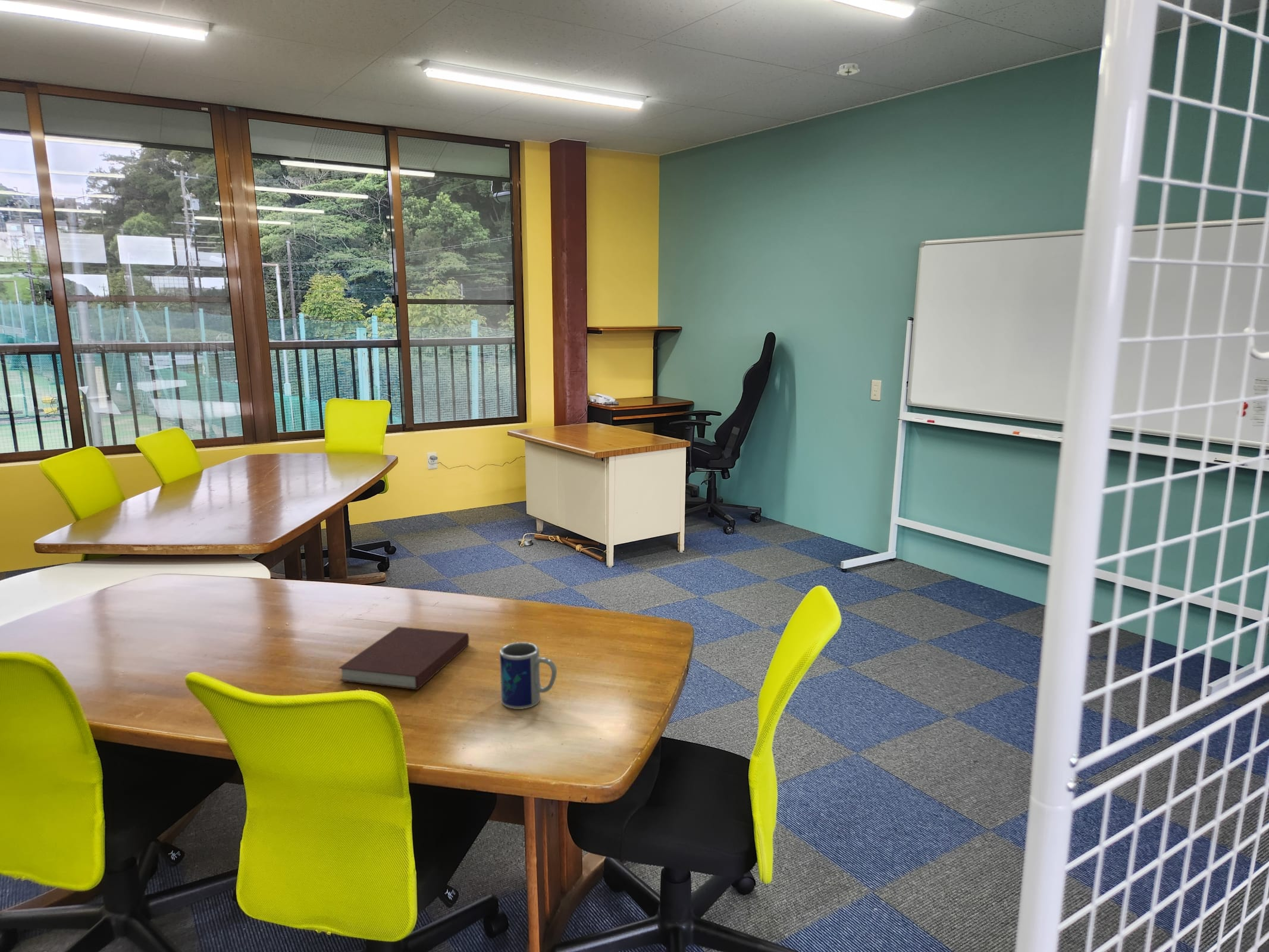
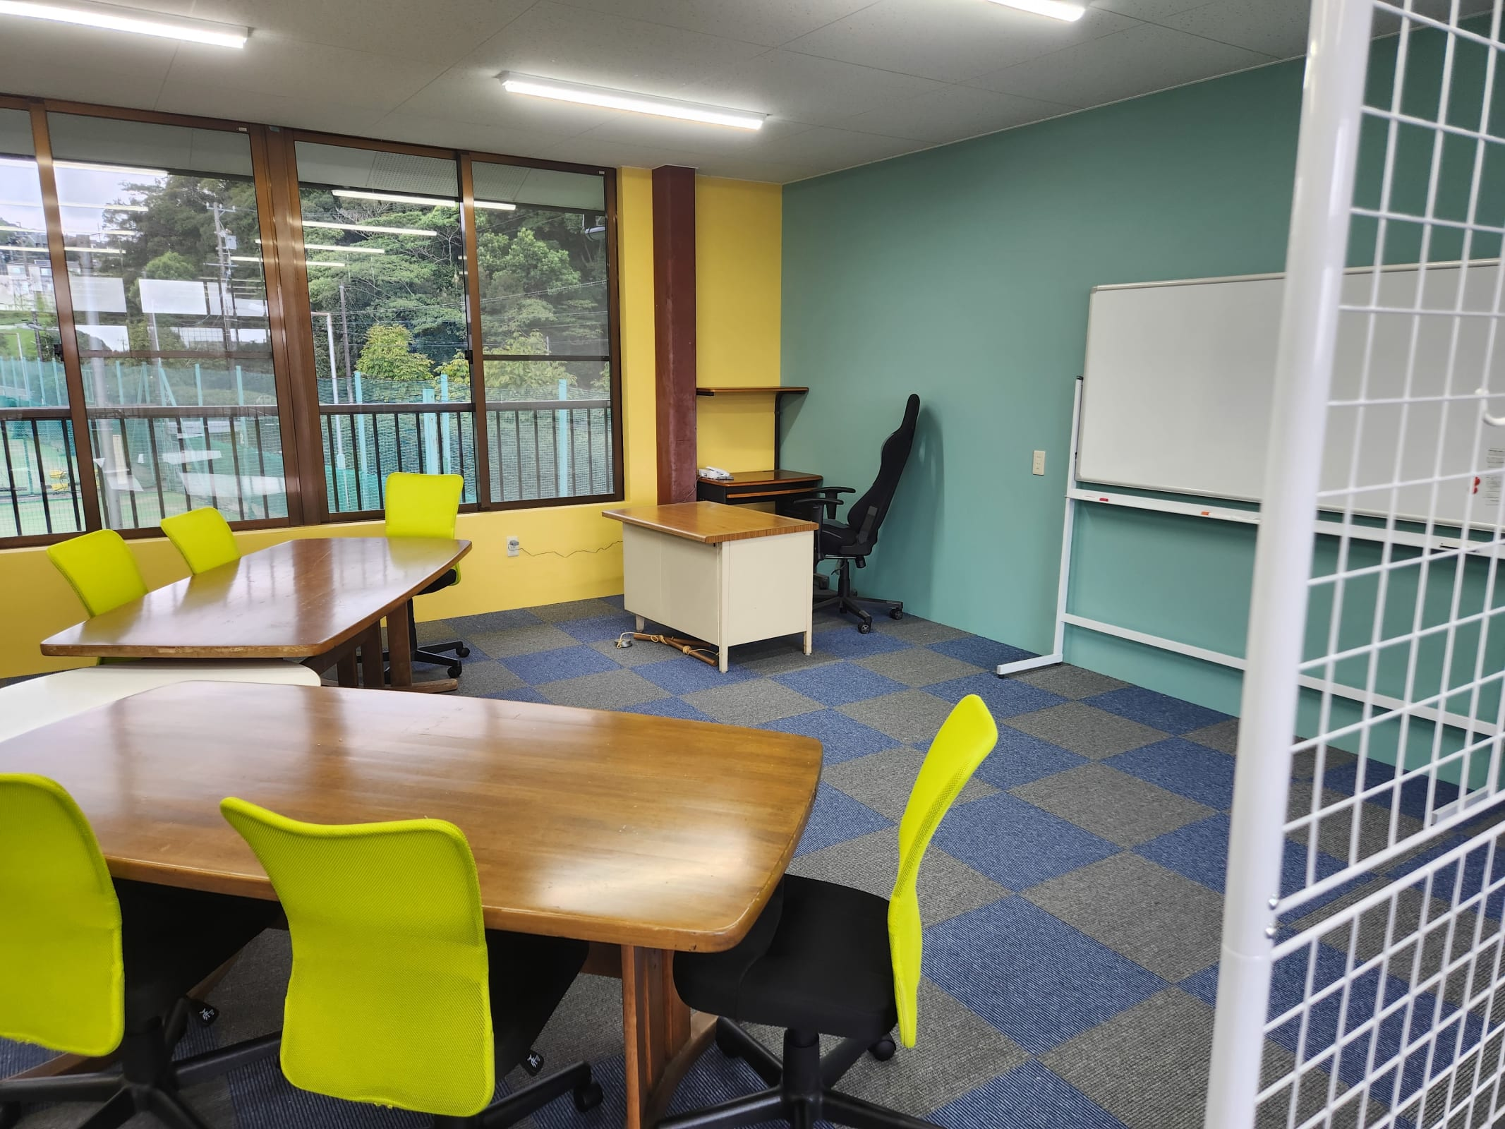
- notebook [338,626,469,690]
- mug [499,641,557,710]
- smoke detector [835,62,860,77]
